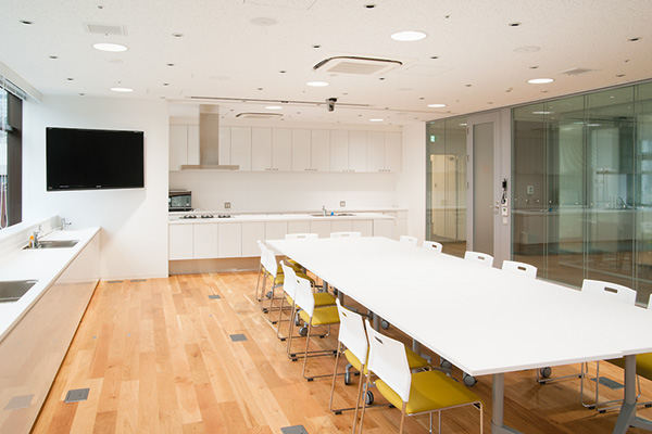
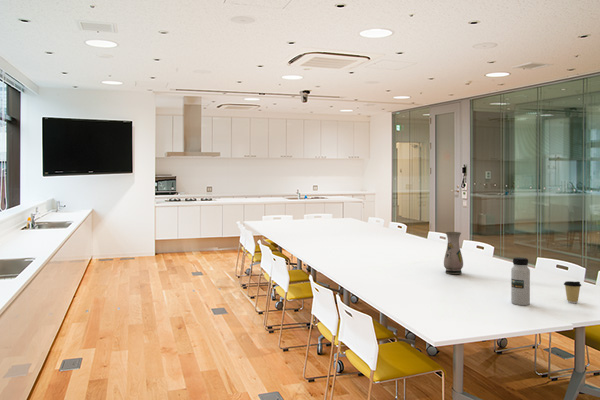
+ vase [443,231,464,275]
+ coffee cup [563,280,582,304]
+ water bottle [510,257,531,306]
